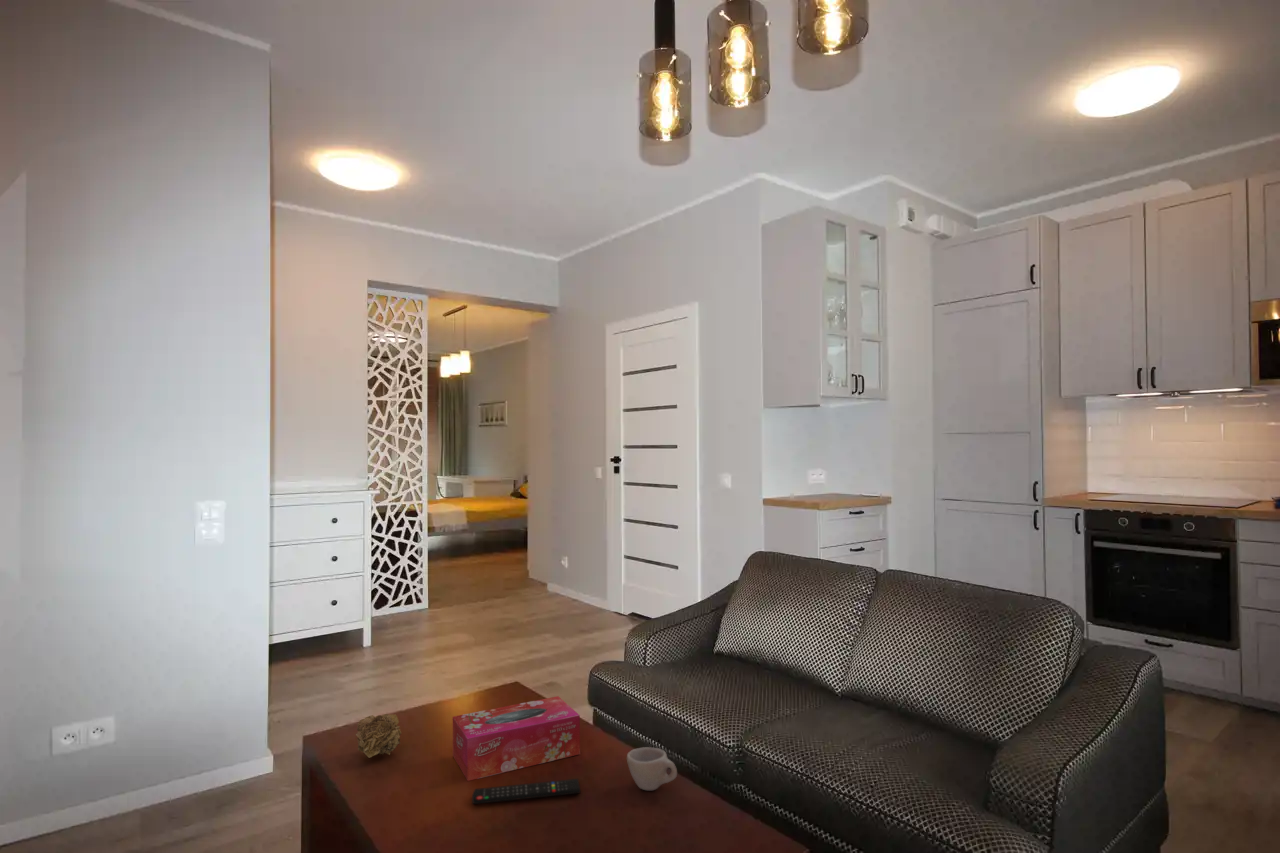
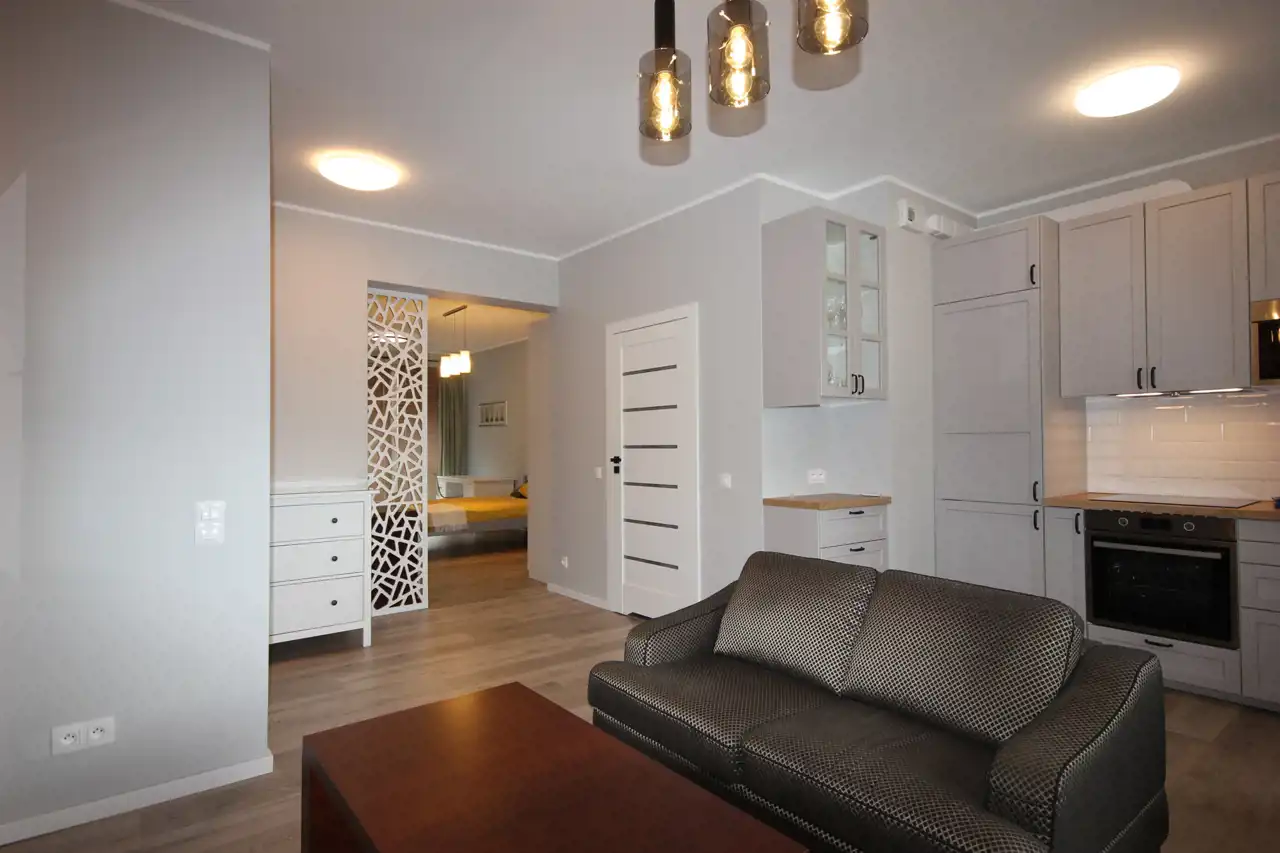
- remote control [471,778,581,805]
- tissue box [452,695,581,782]
- cup [626,746,678,791]
- flower [355,713,402,759]
